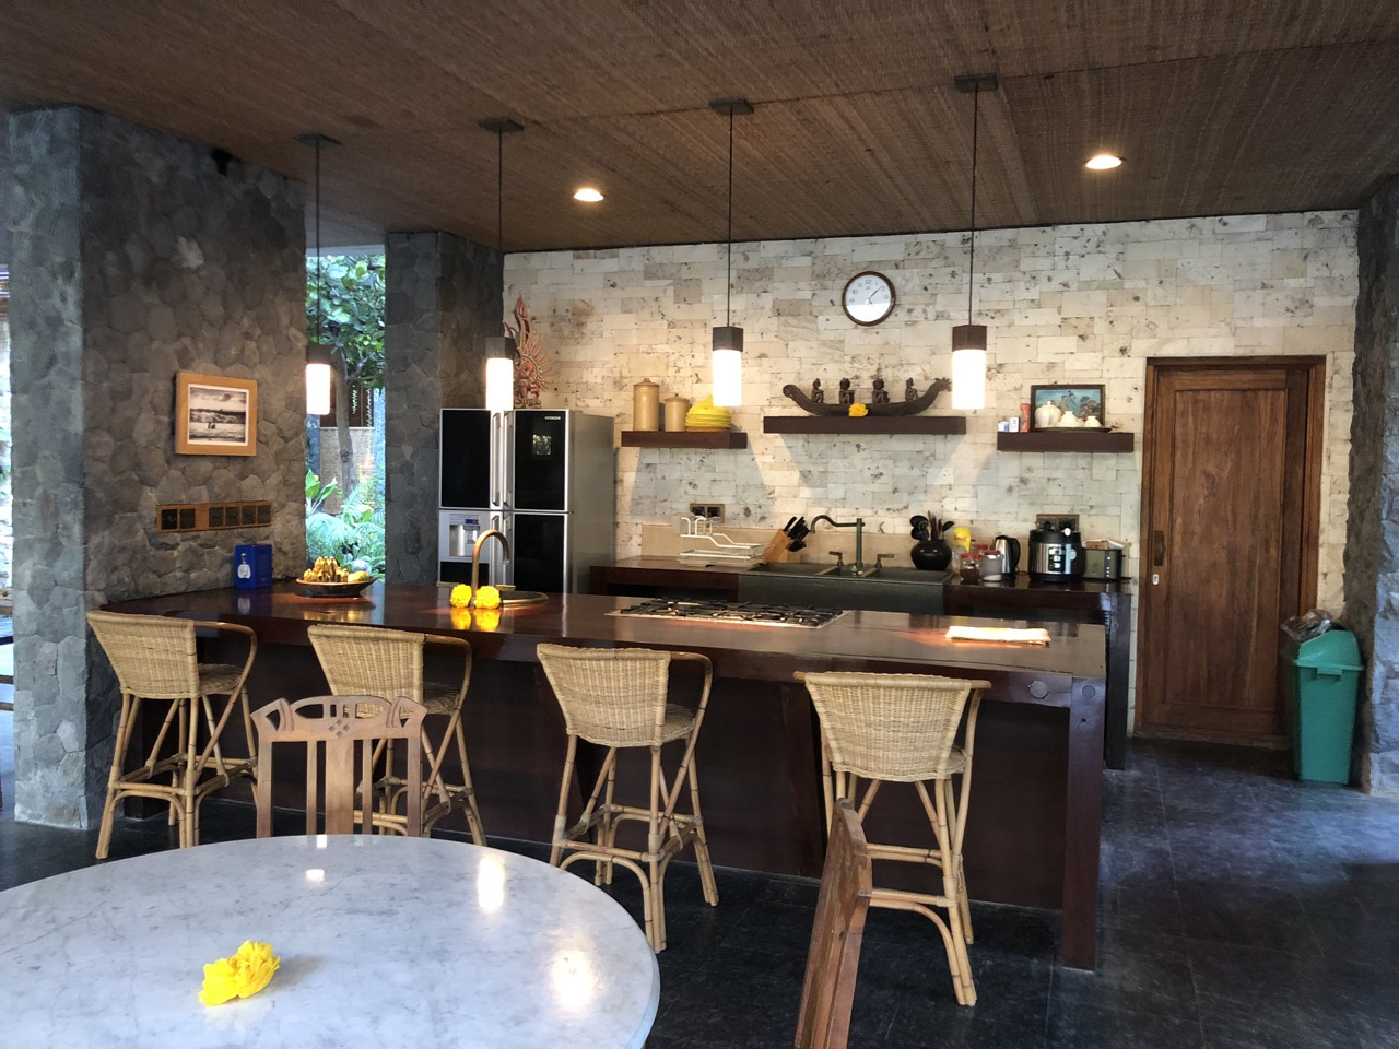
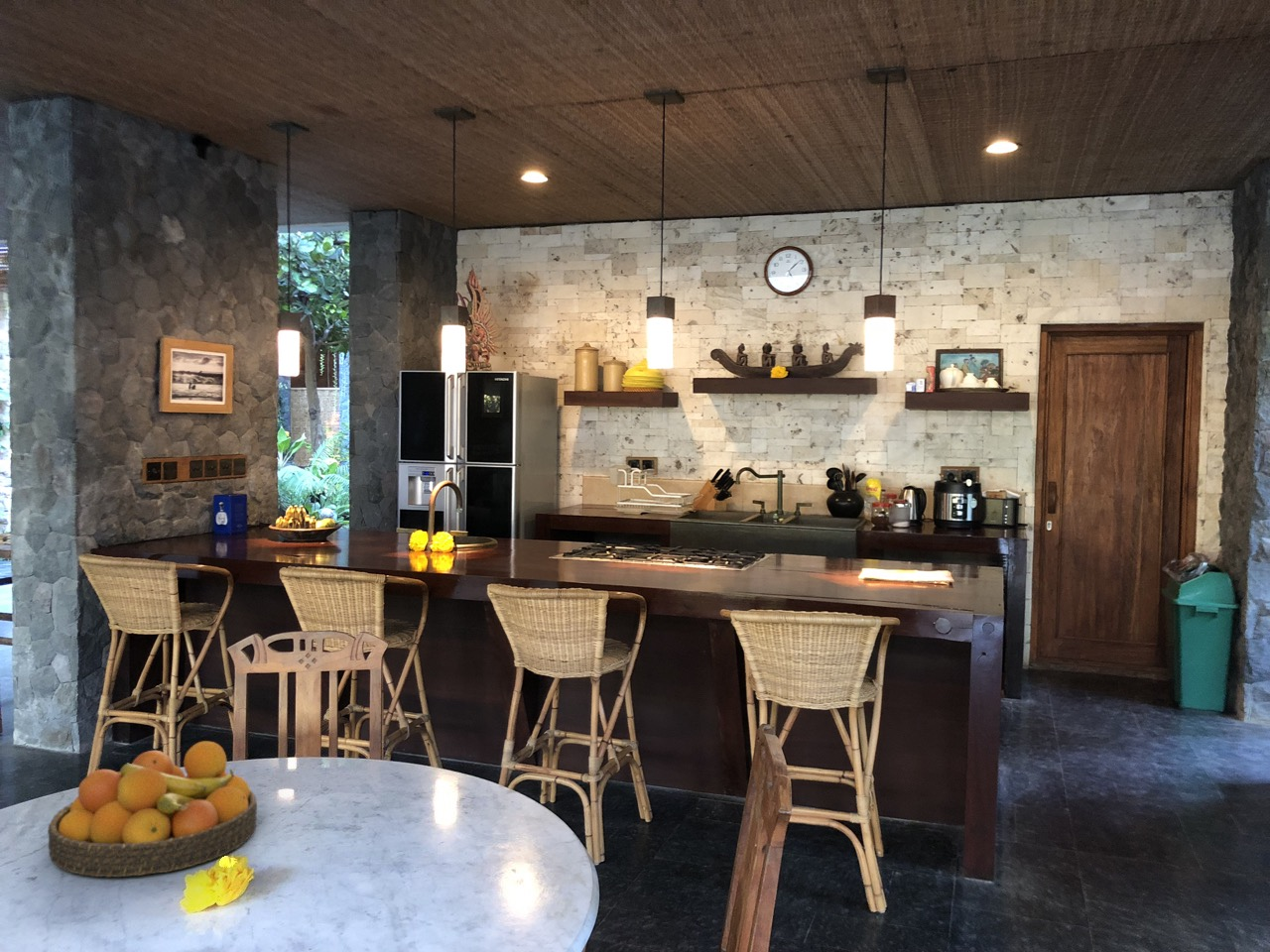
+ fruit bowl [47,740,258,878]
